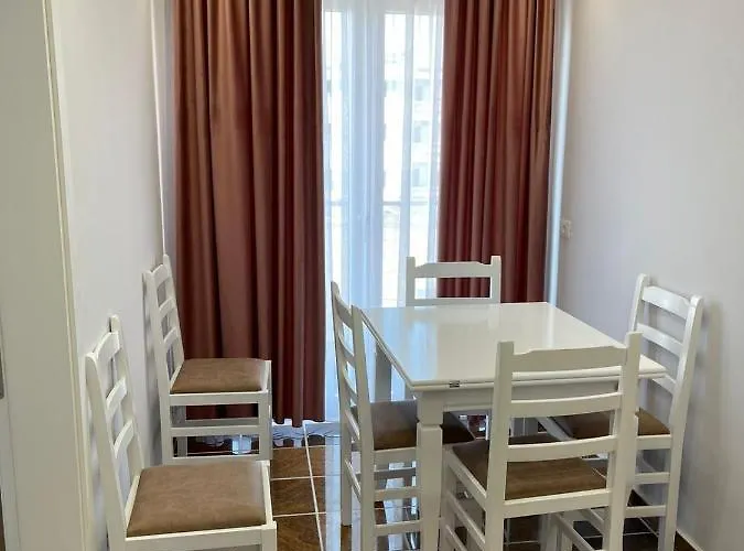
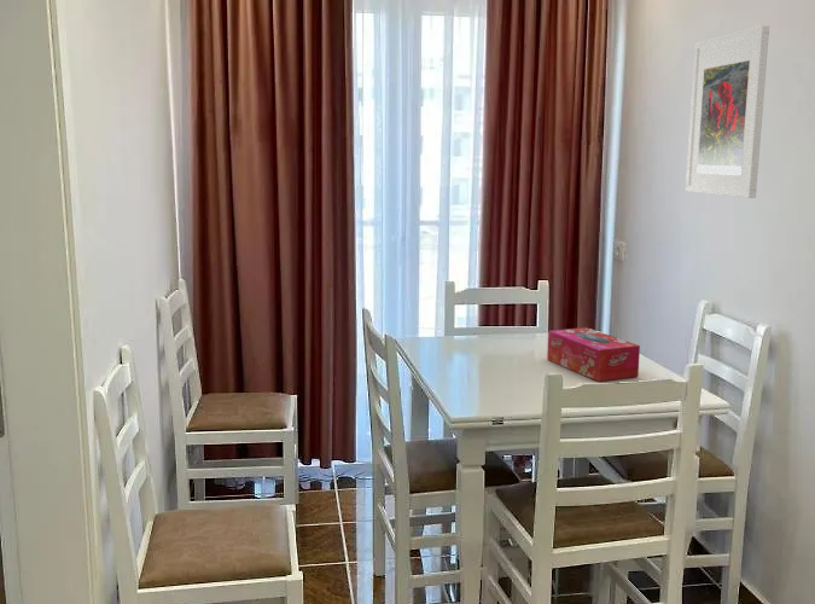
+ tissue box [546,326,641,383]
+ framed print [685,24,770,199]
